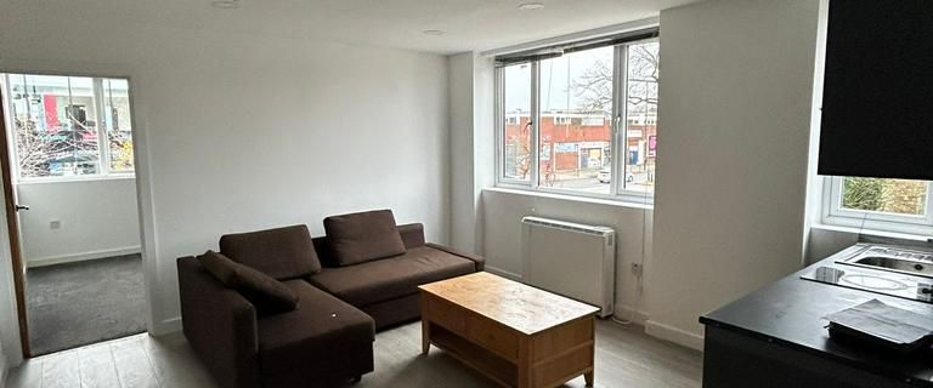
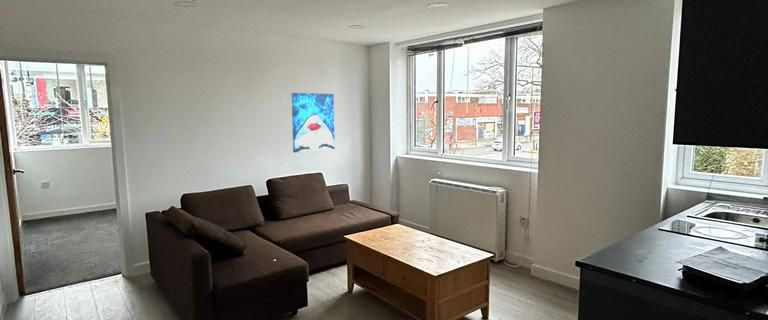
+ wall art [290,92,336,153]
